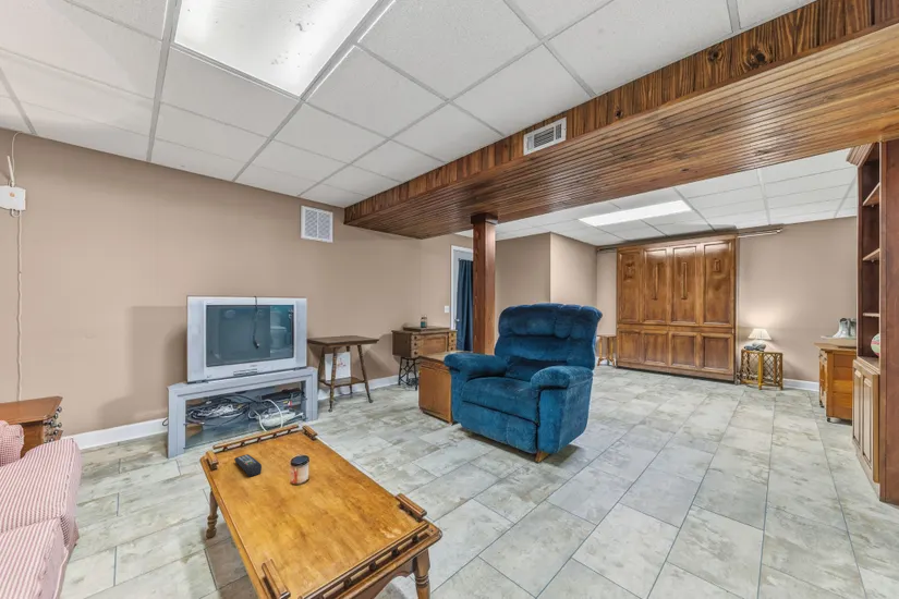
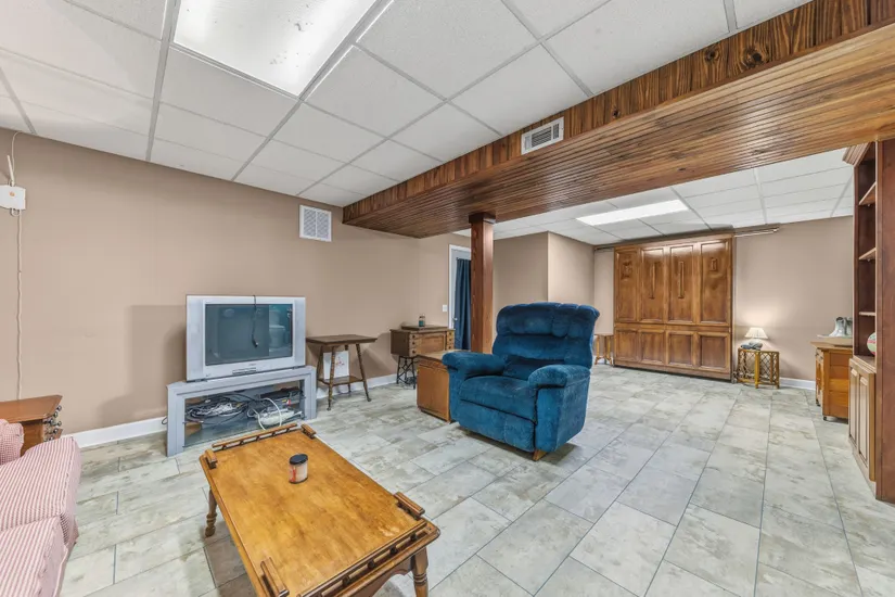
- remote control [233,453,263,478]
